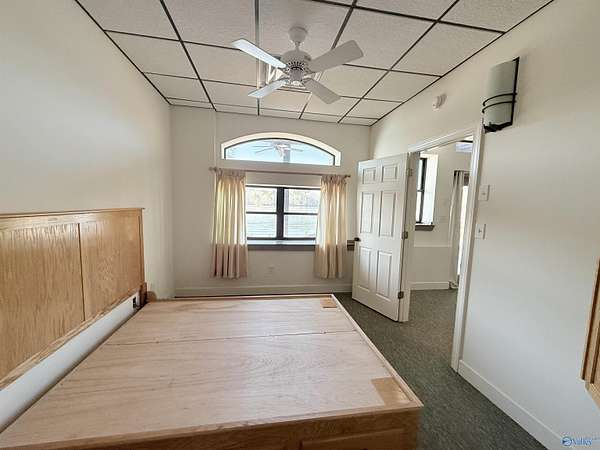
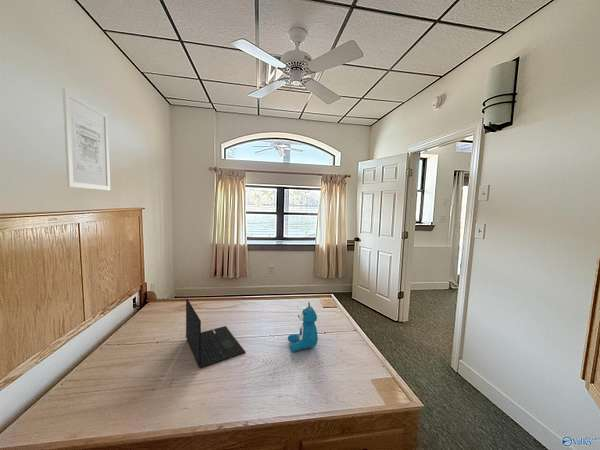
+ wall art [61,88,111,191]
+ teddy bear [287,301,319,353]
+ laptop [185,298,246,369]
